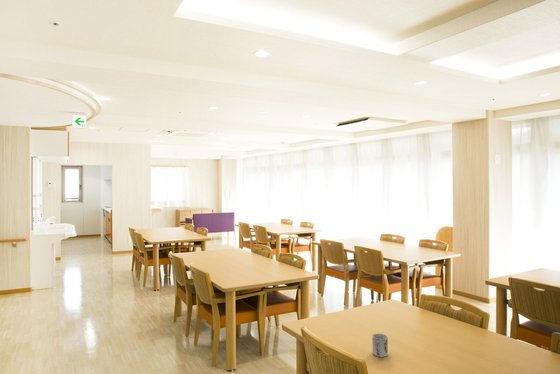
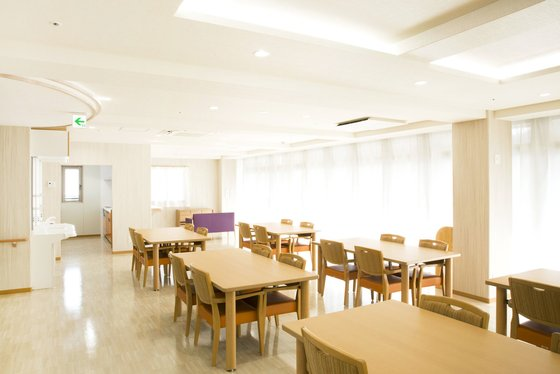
- cup [371,333,389,358]
